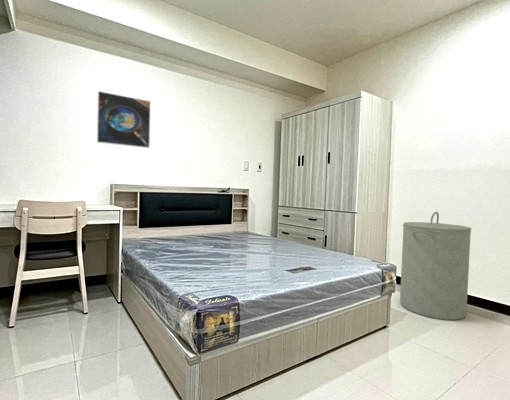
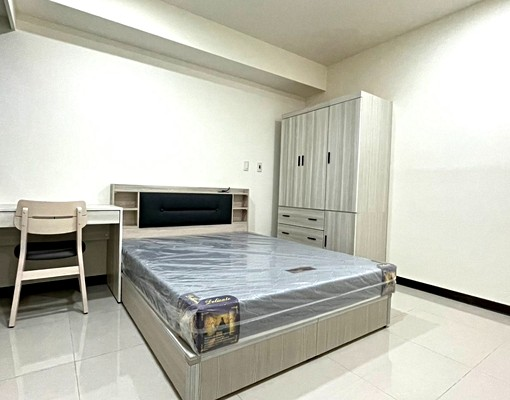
- laundry hamper [399,211,472,321]
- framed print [96,90,151,149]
